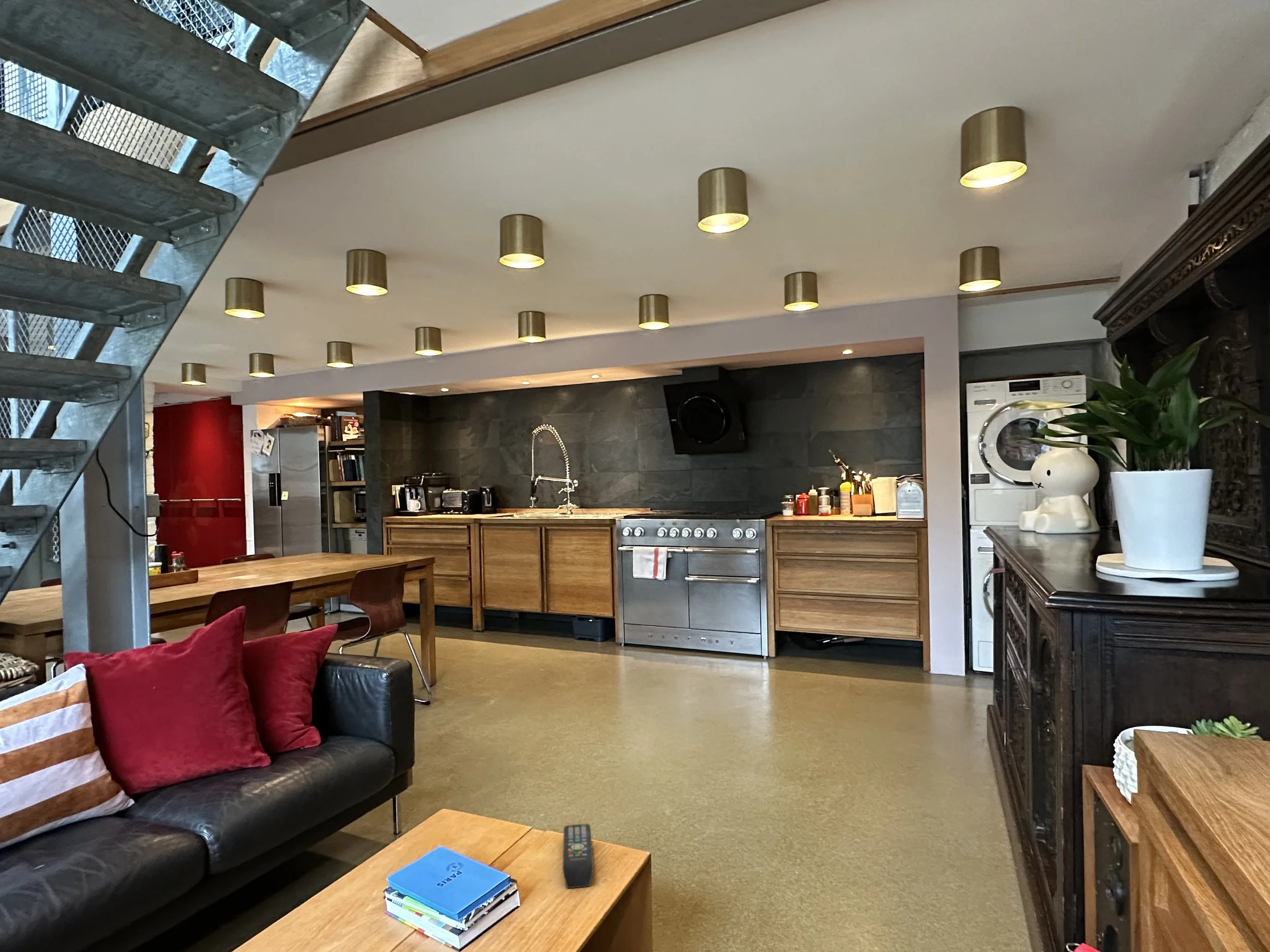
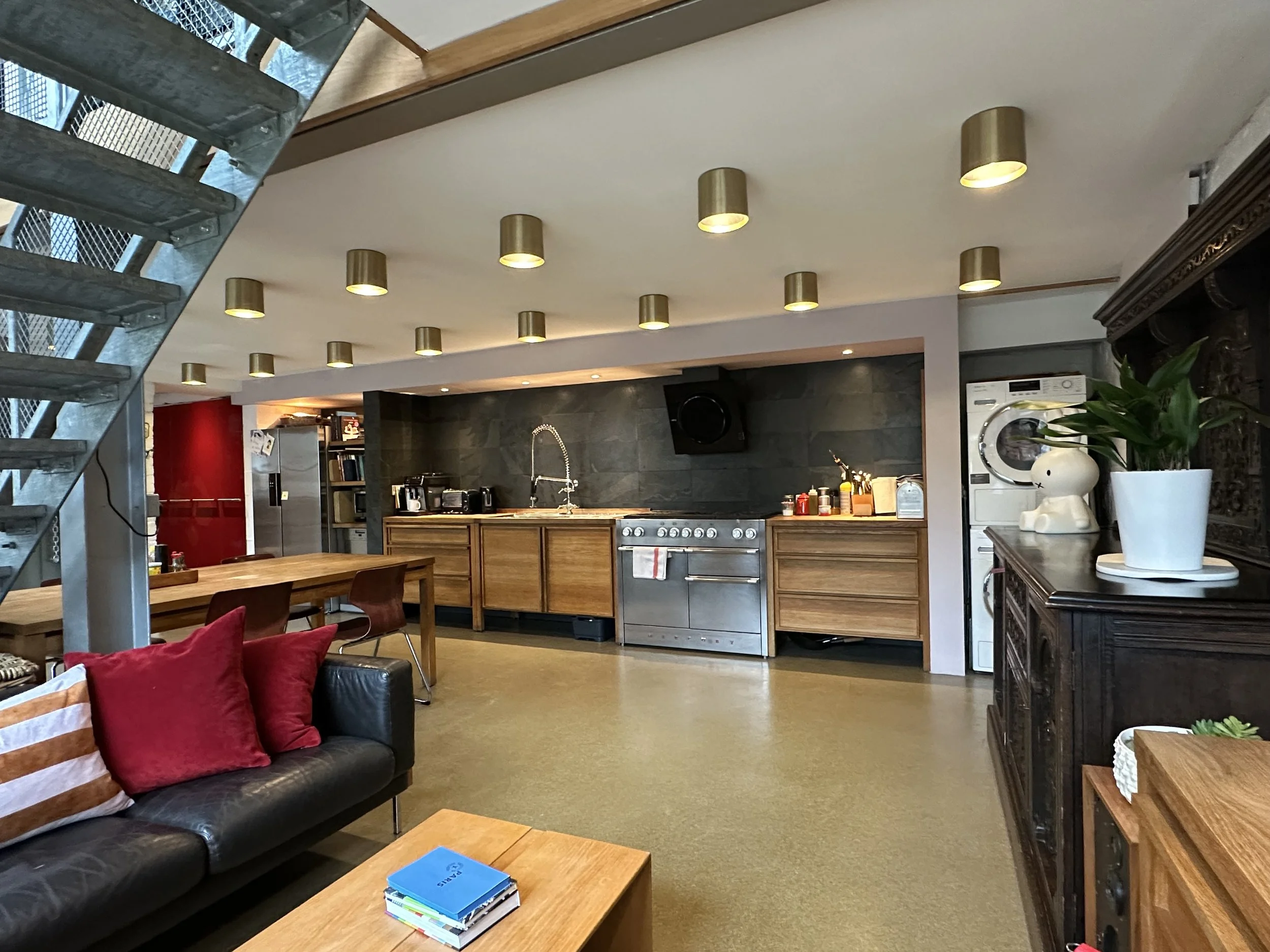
- remote control [562,824,594,889]
